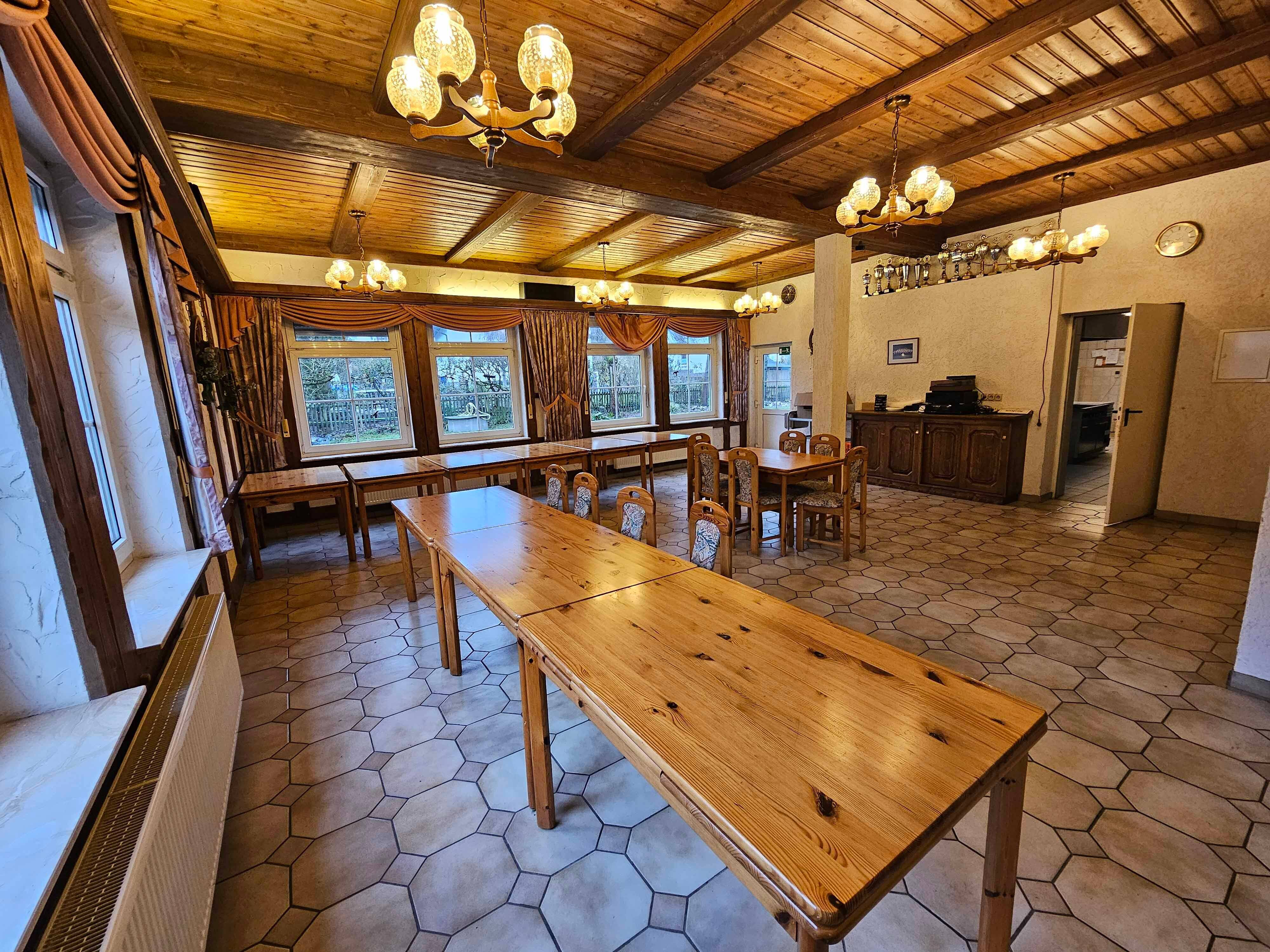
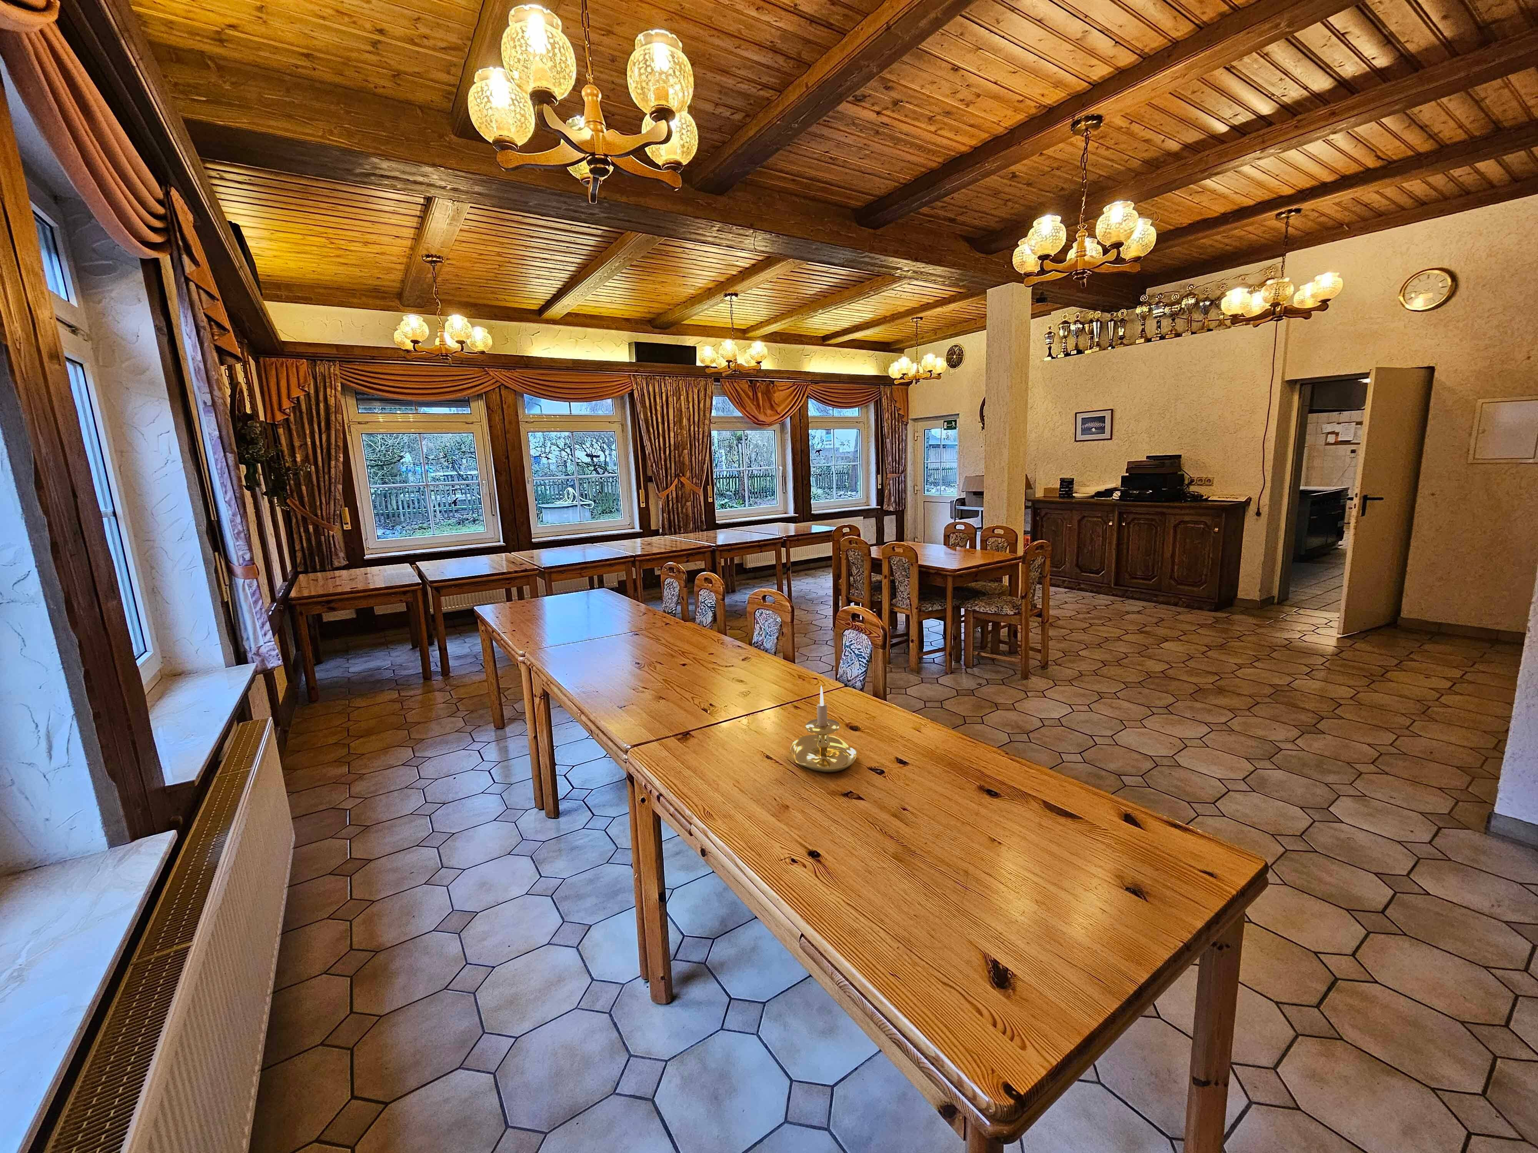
+ candle holder [790,686,857,773]
